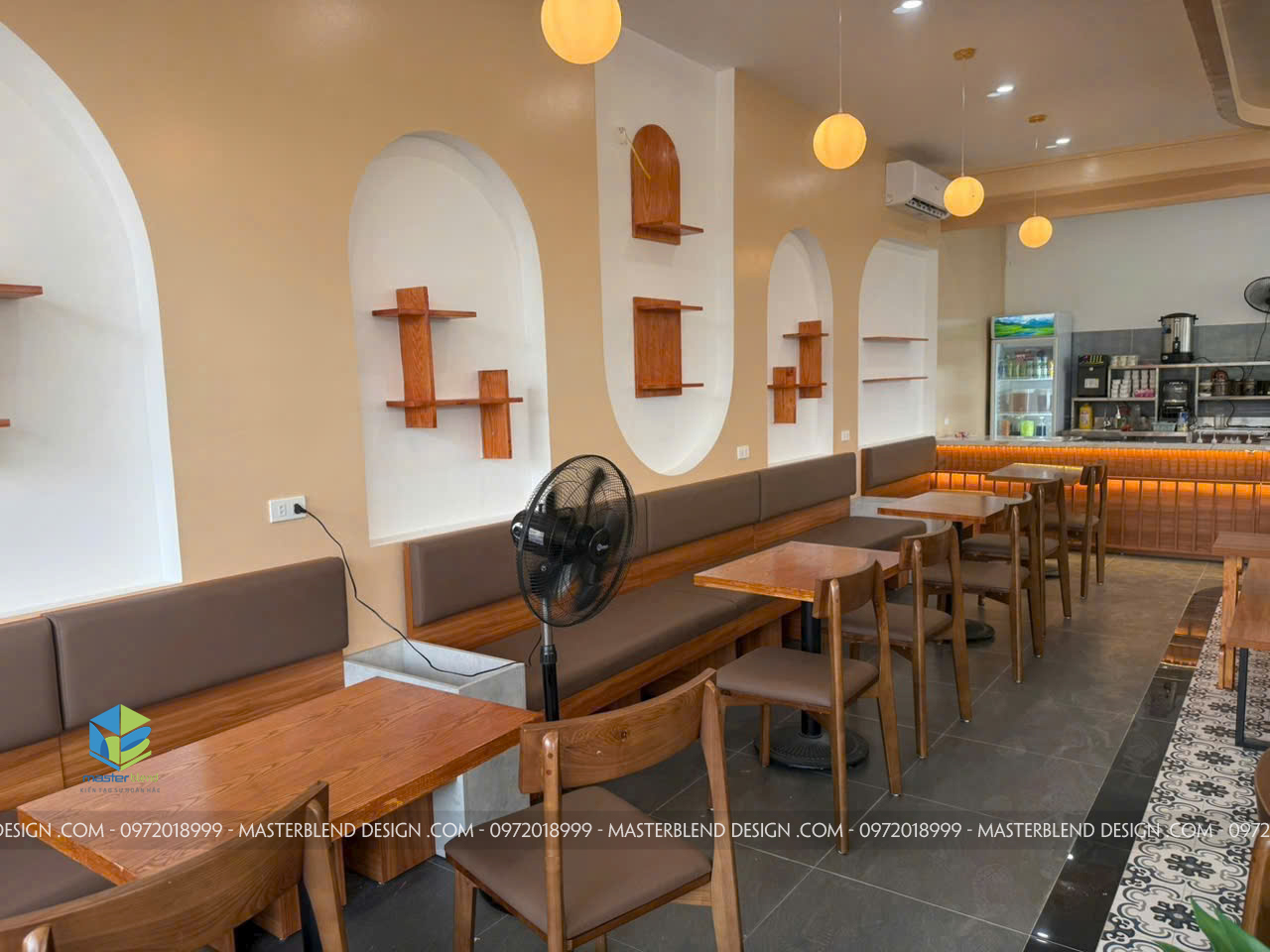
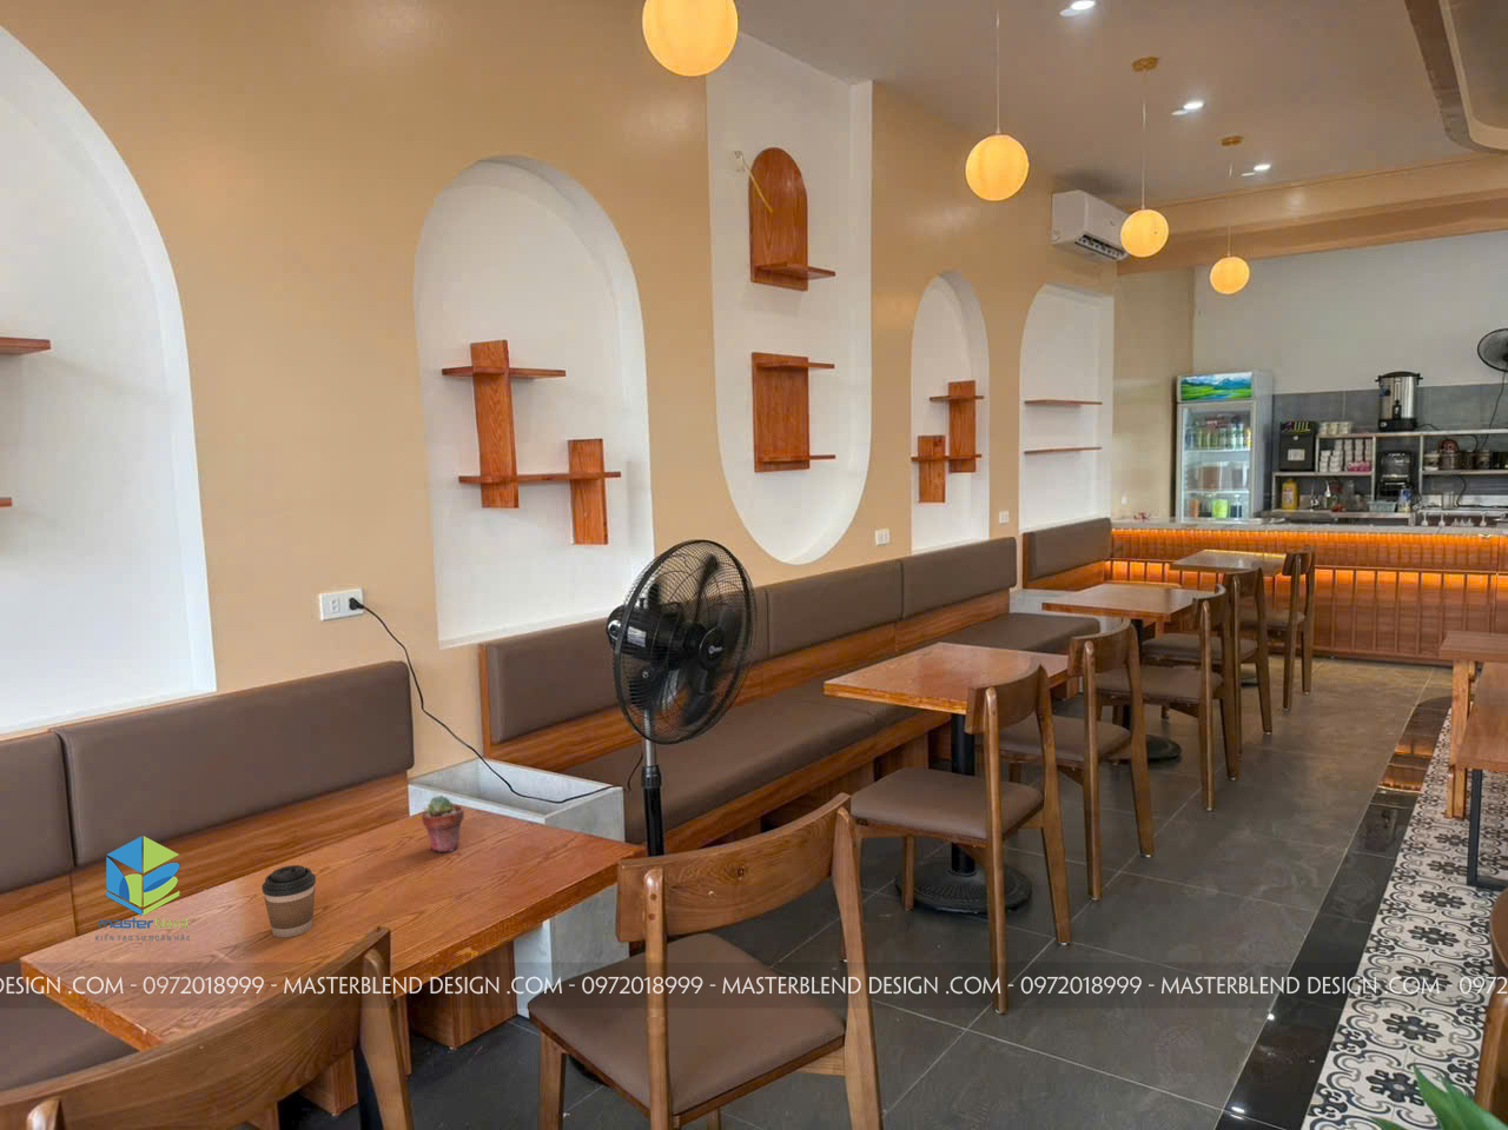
+ coffee cup [260,864,317,938]
+ potted succulent [420,794,465,853]
